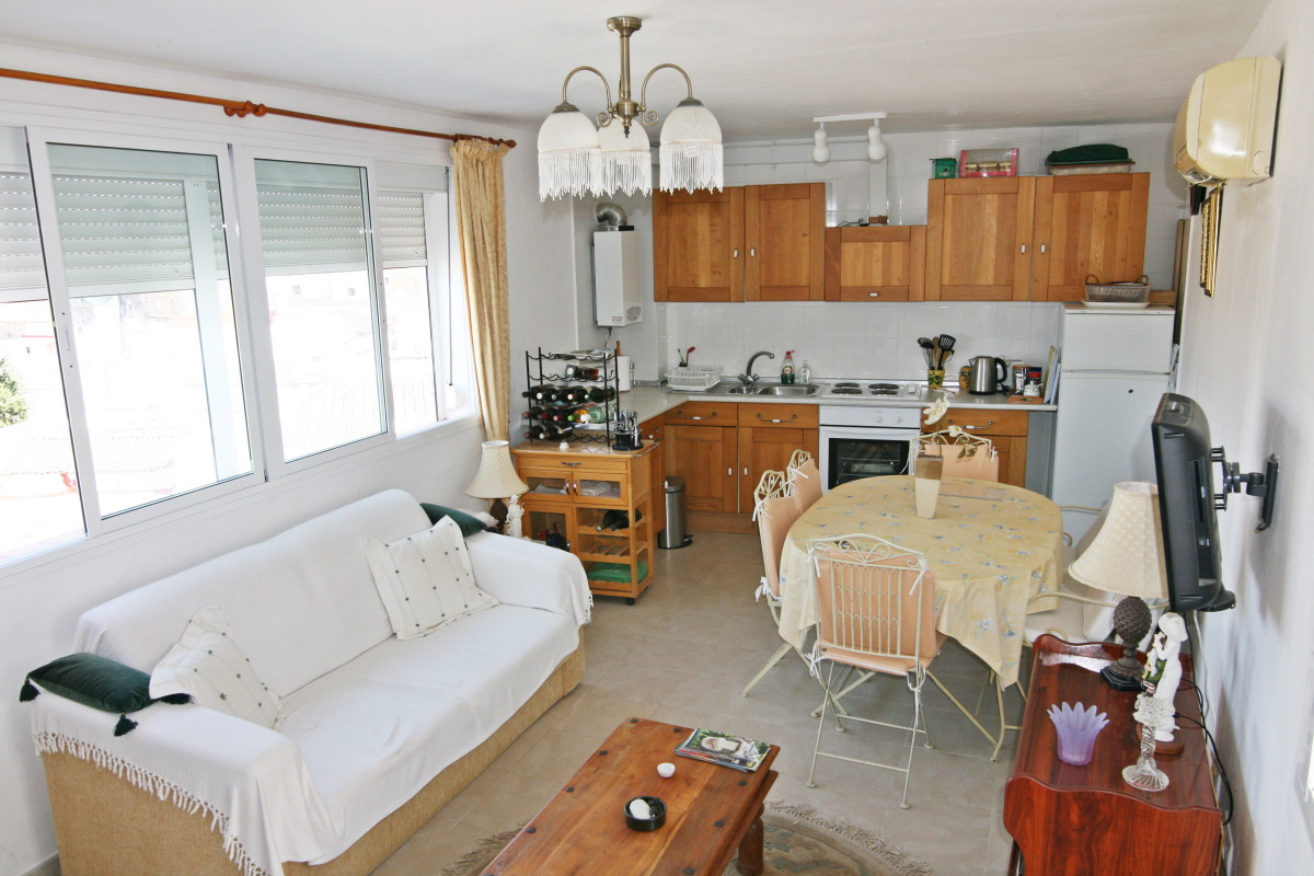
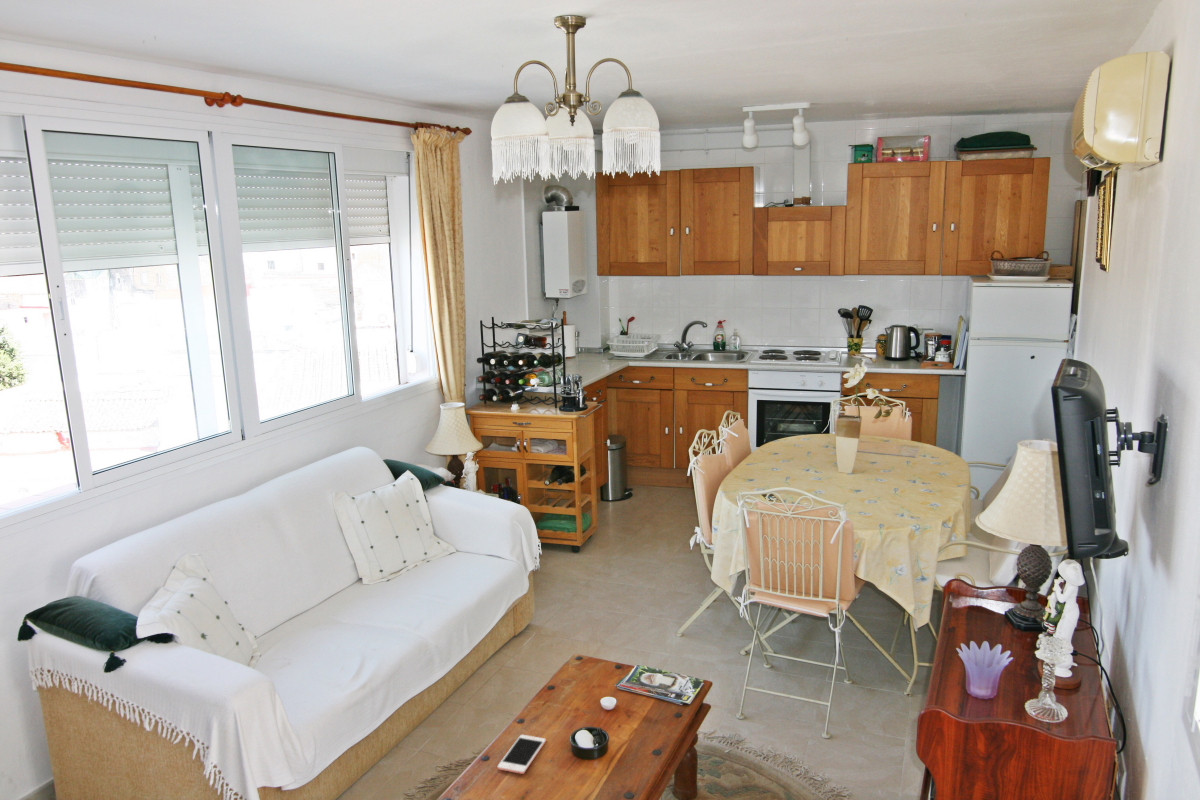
+ cell phone [497,734,547,775]
